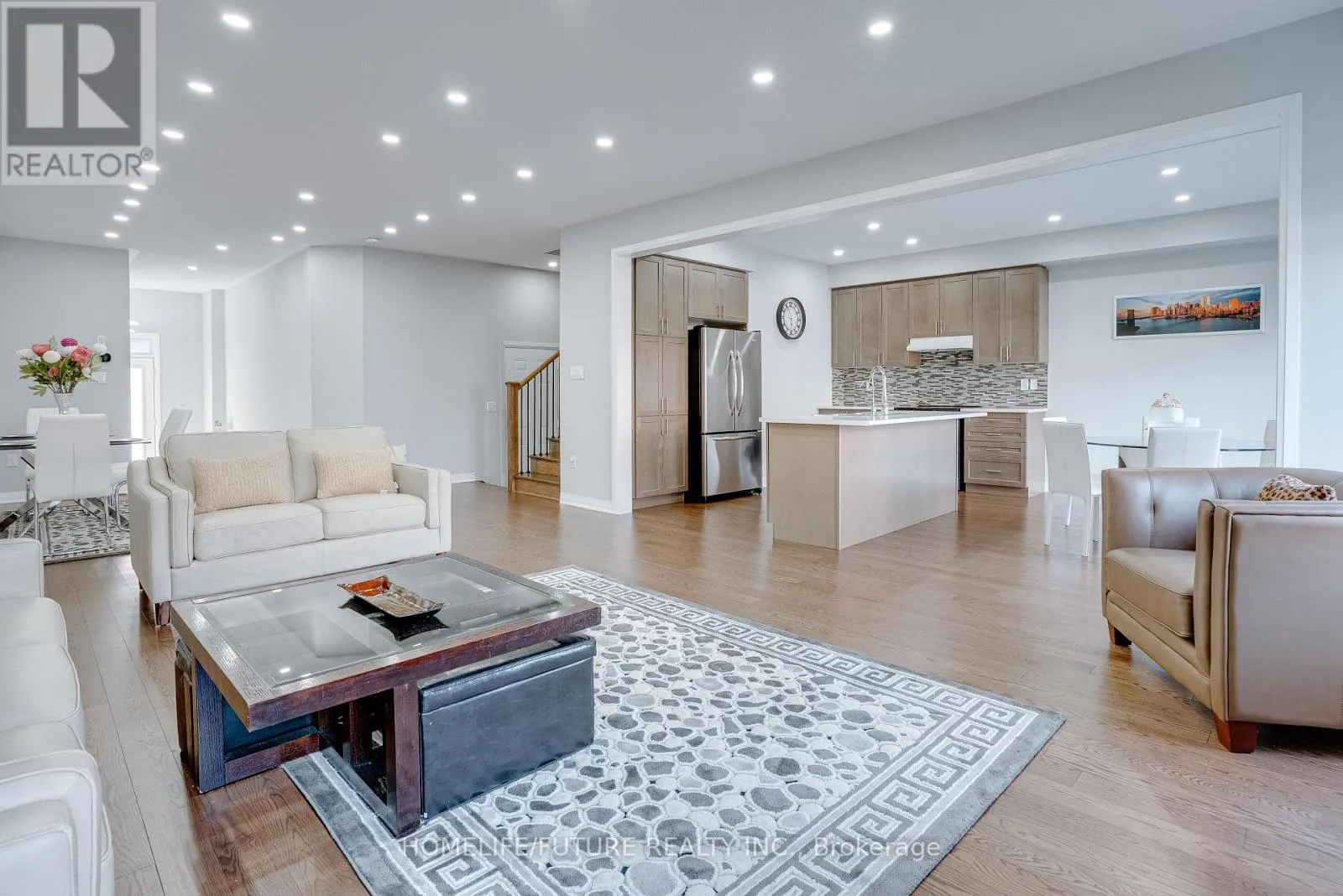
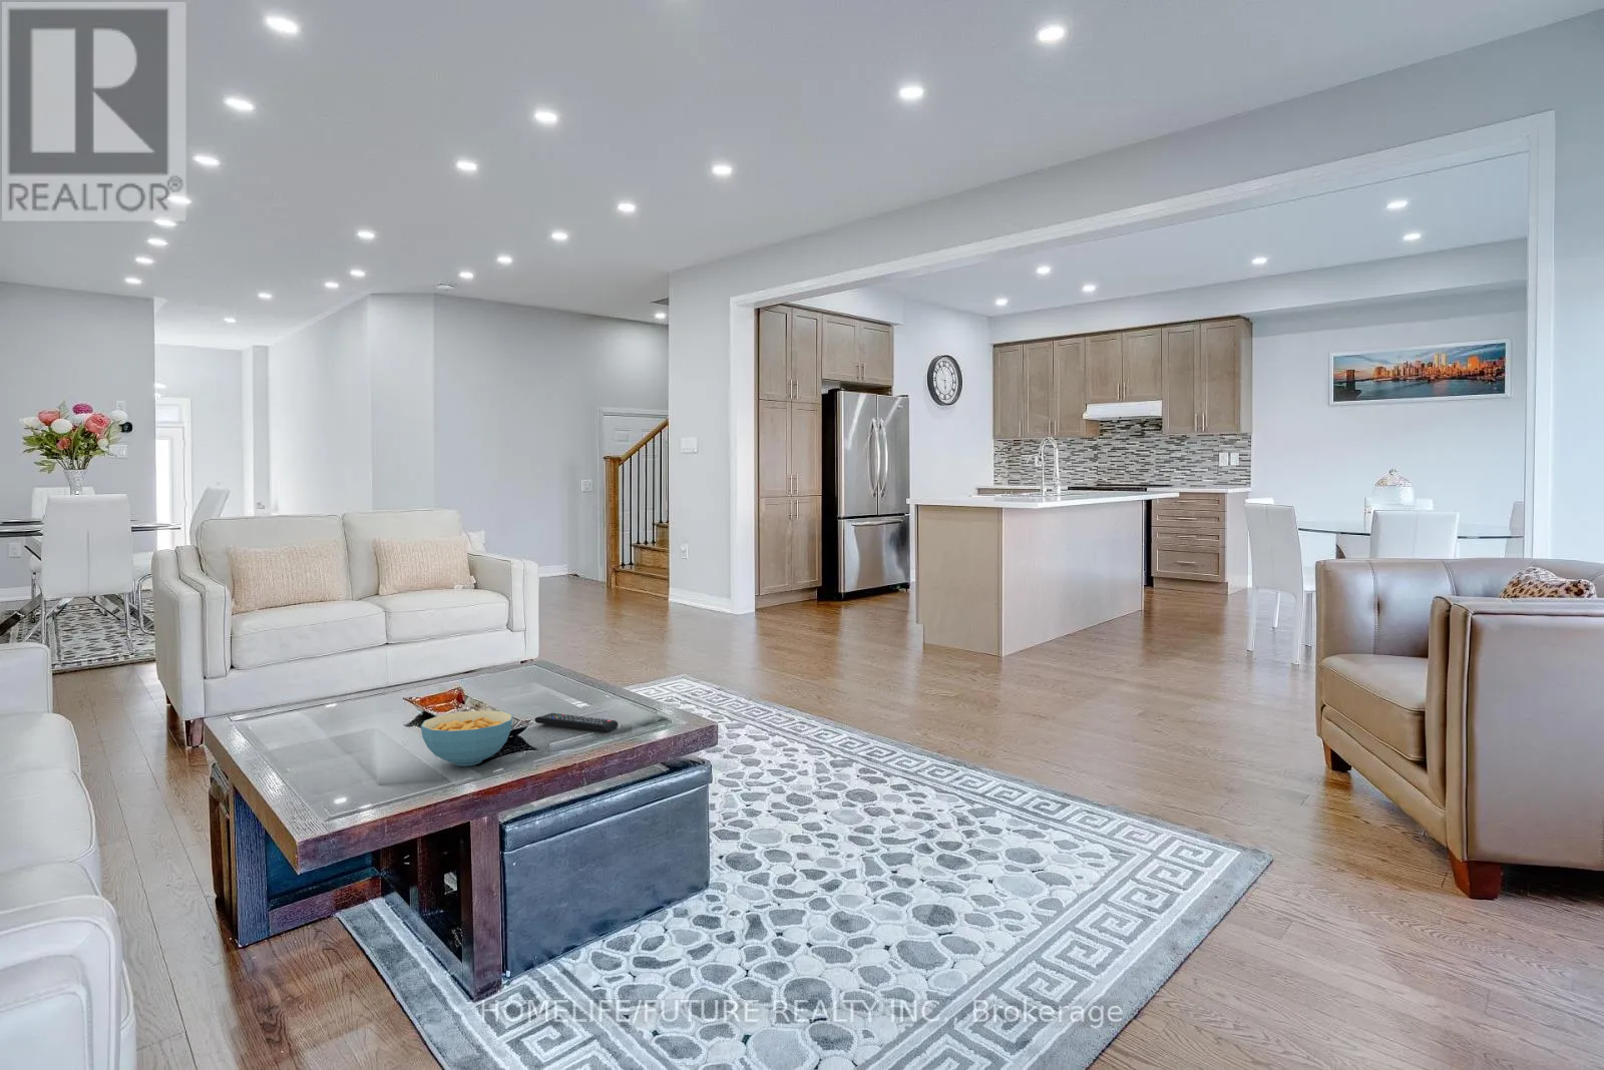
+ remote control [534,712,619,733]
+ cereal bowl [420,709,515,768]
